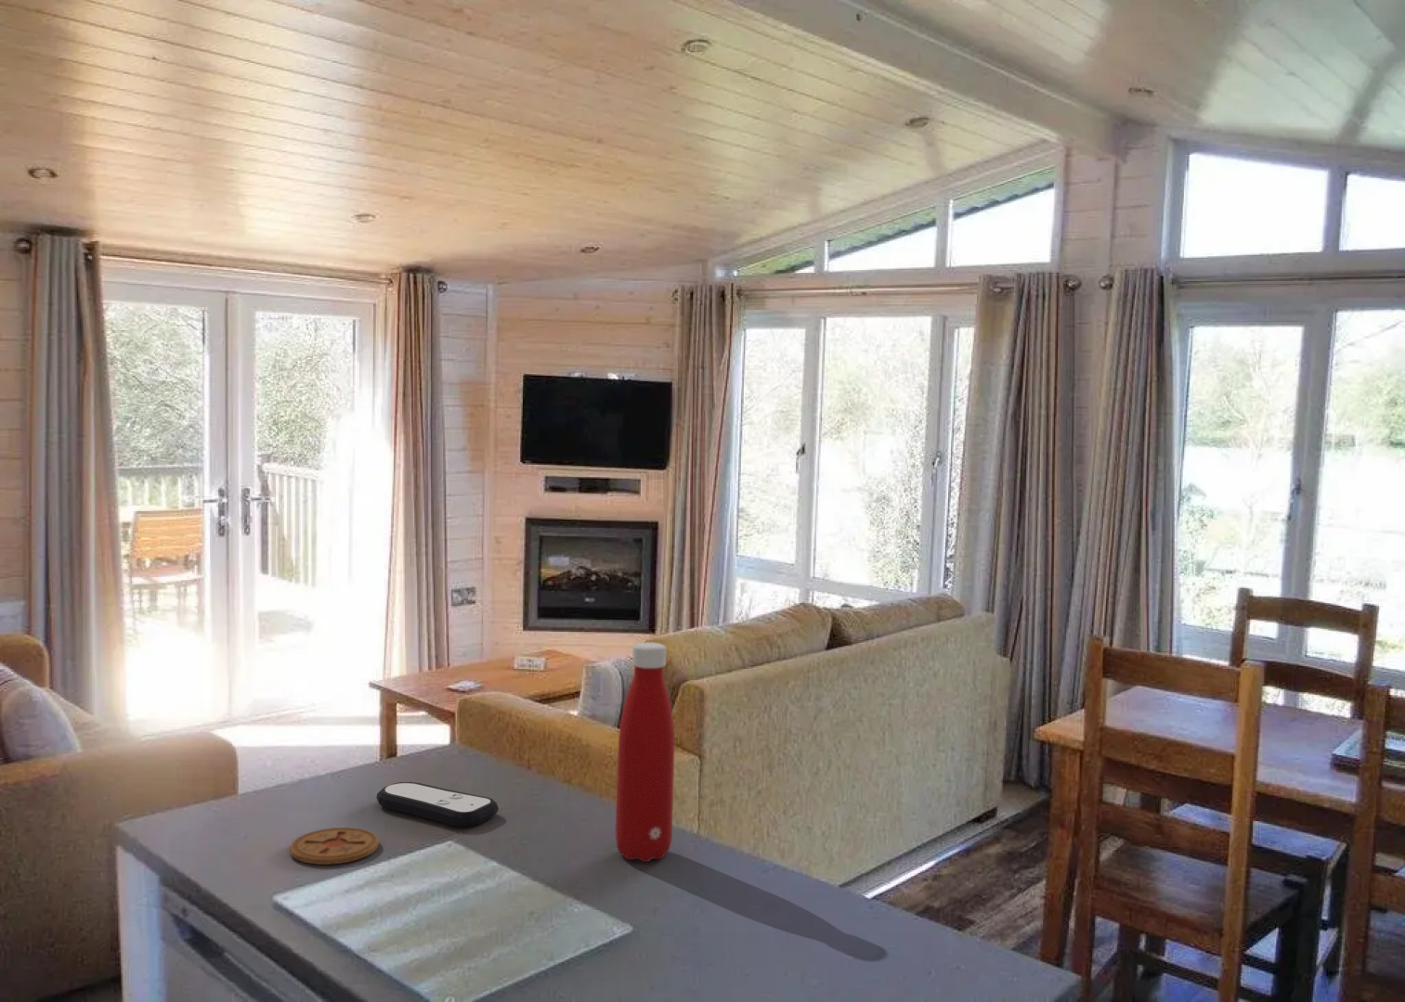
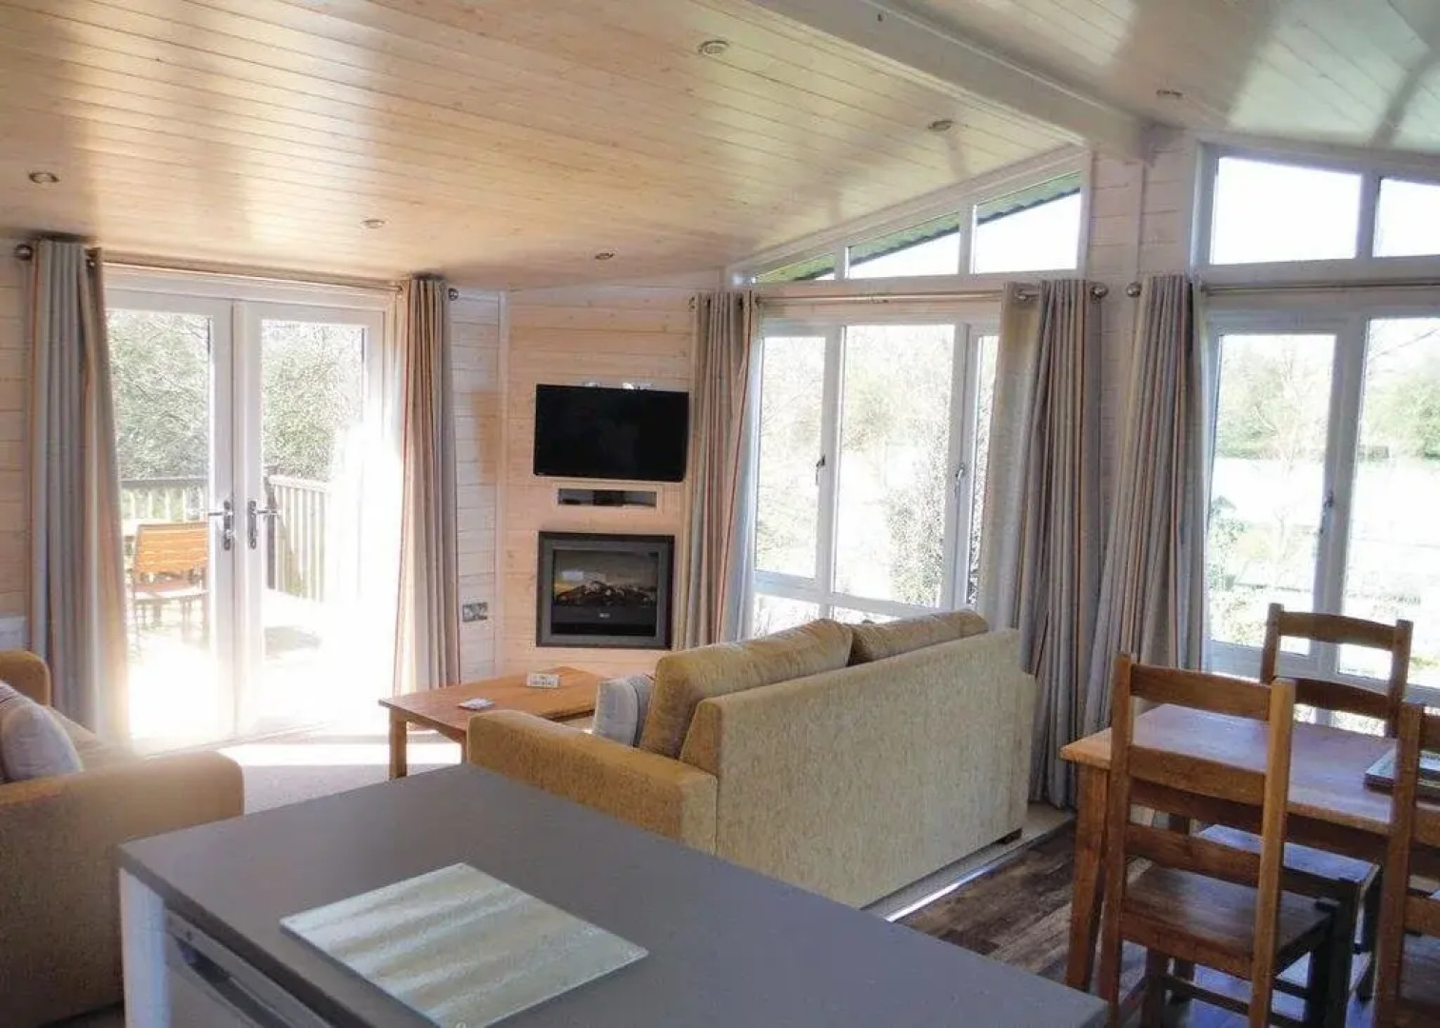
- bottle [615,641,675,863]
- coaster [289,826,380,865]
- remote control [375,781,499,828]
